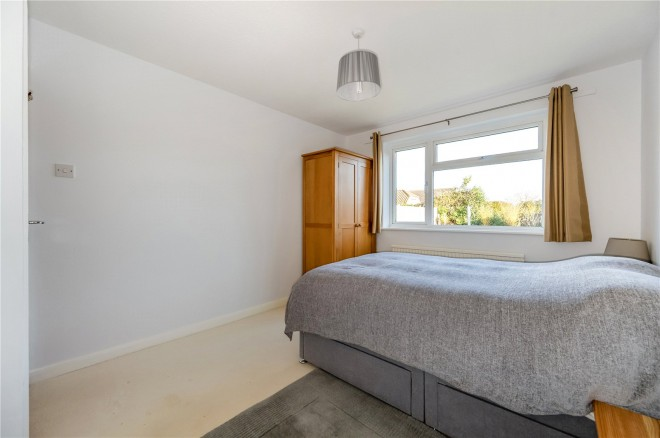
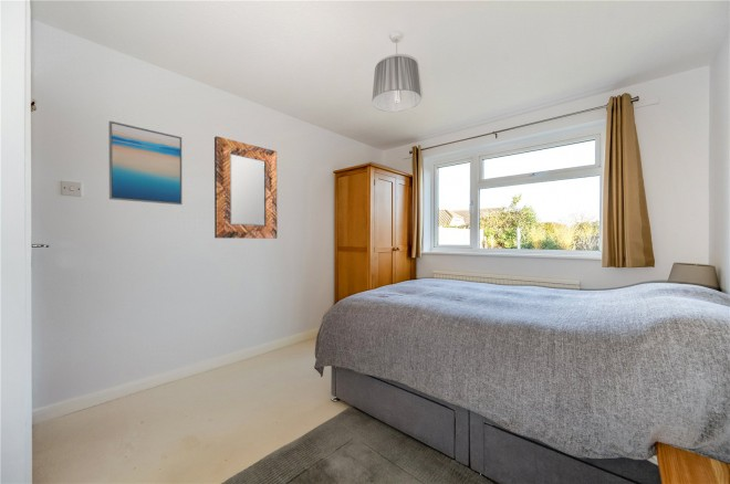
+ wall art [107,120,184,206]
+ home mirror [213,135,278,240]
